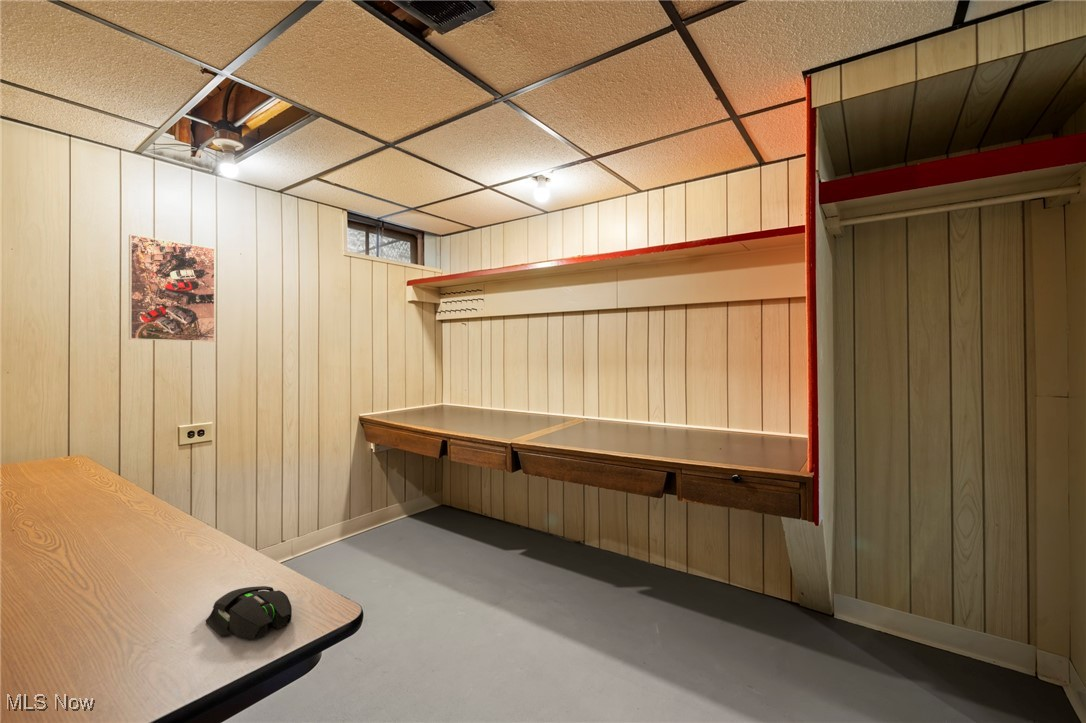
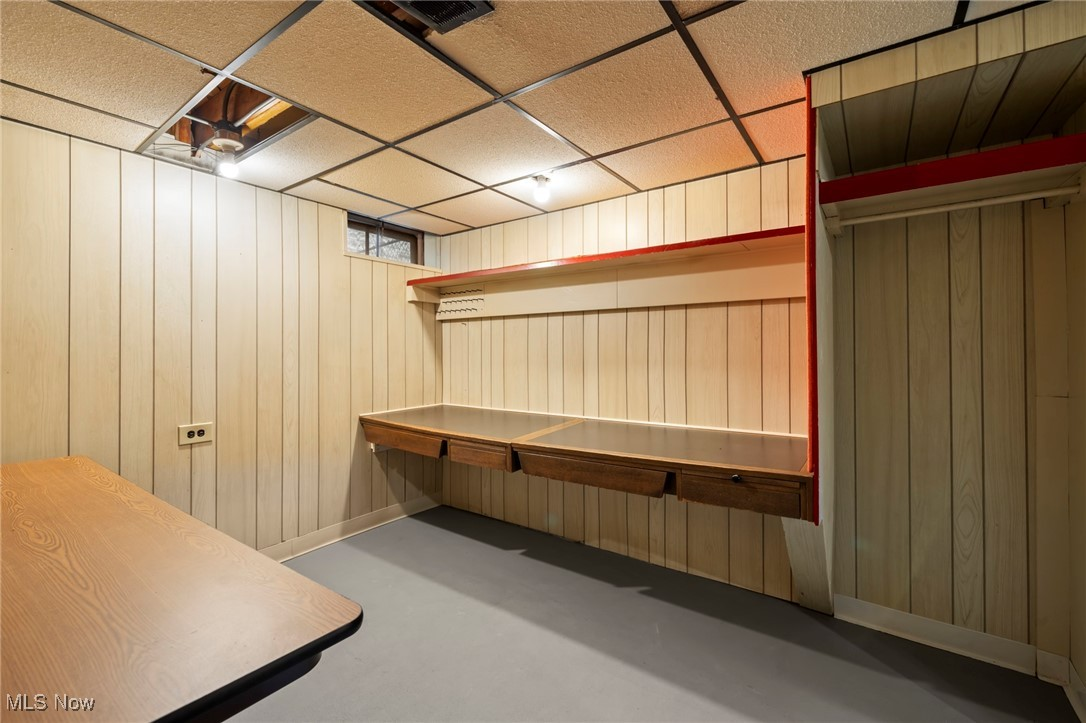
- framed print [128,234,216,343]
- mouse [205,585,293,640]
